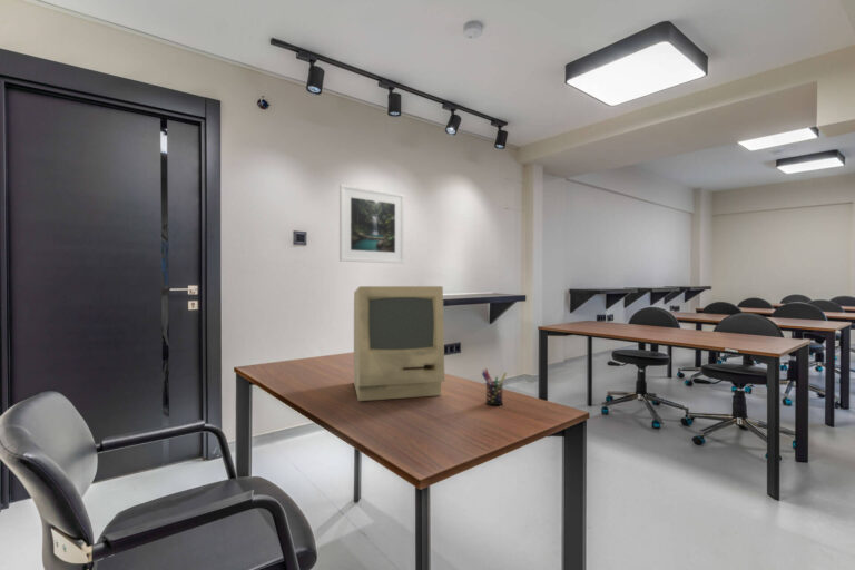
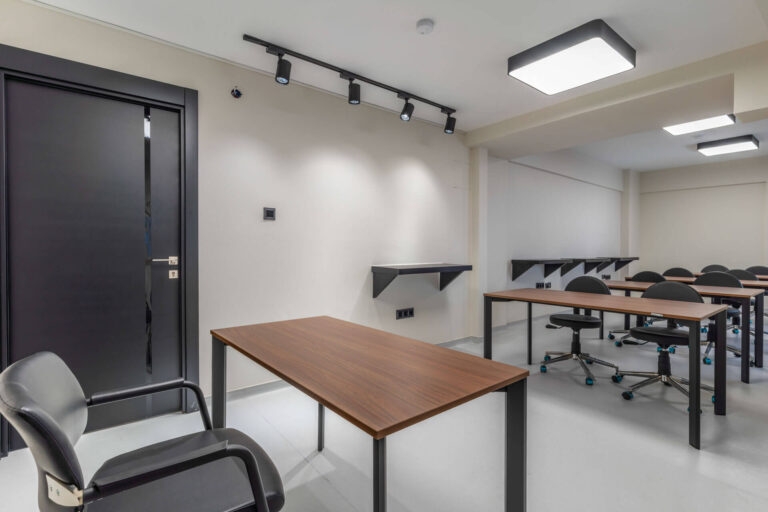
- computer monitor [353,285,445,402]
- pen holder [481,367,508,406]
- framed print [338,184,405,265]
